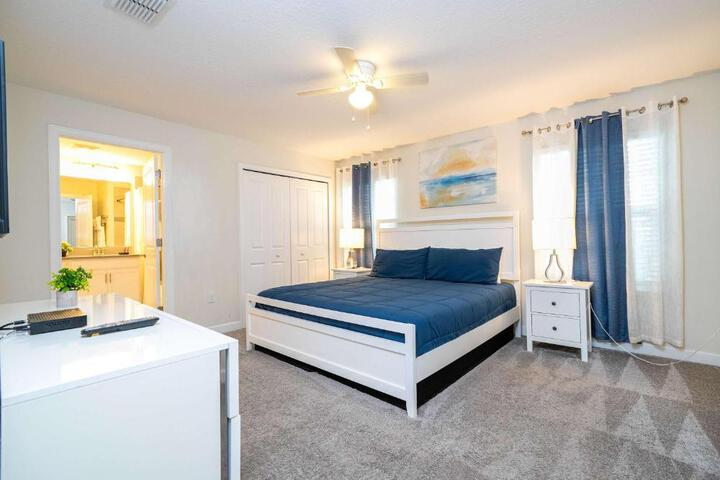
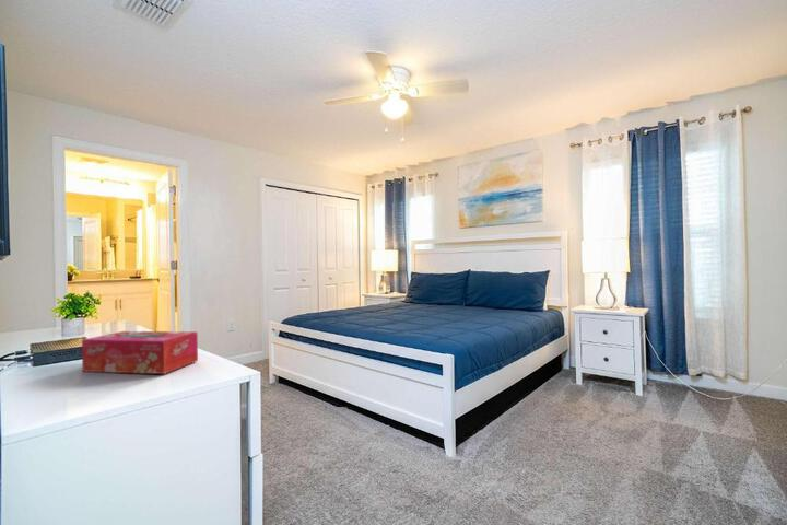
+ tissue box [81,330,199,375]
